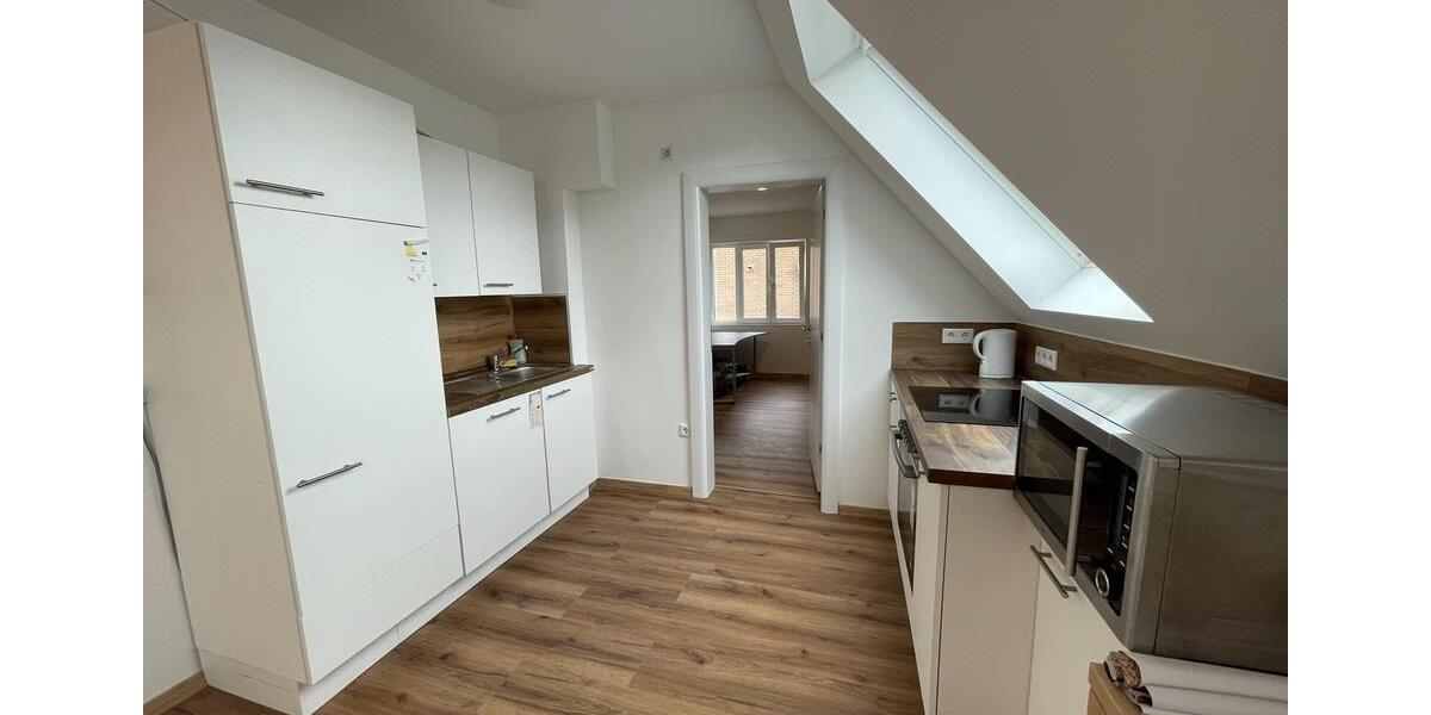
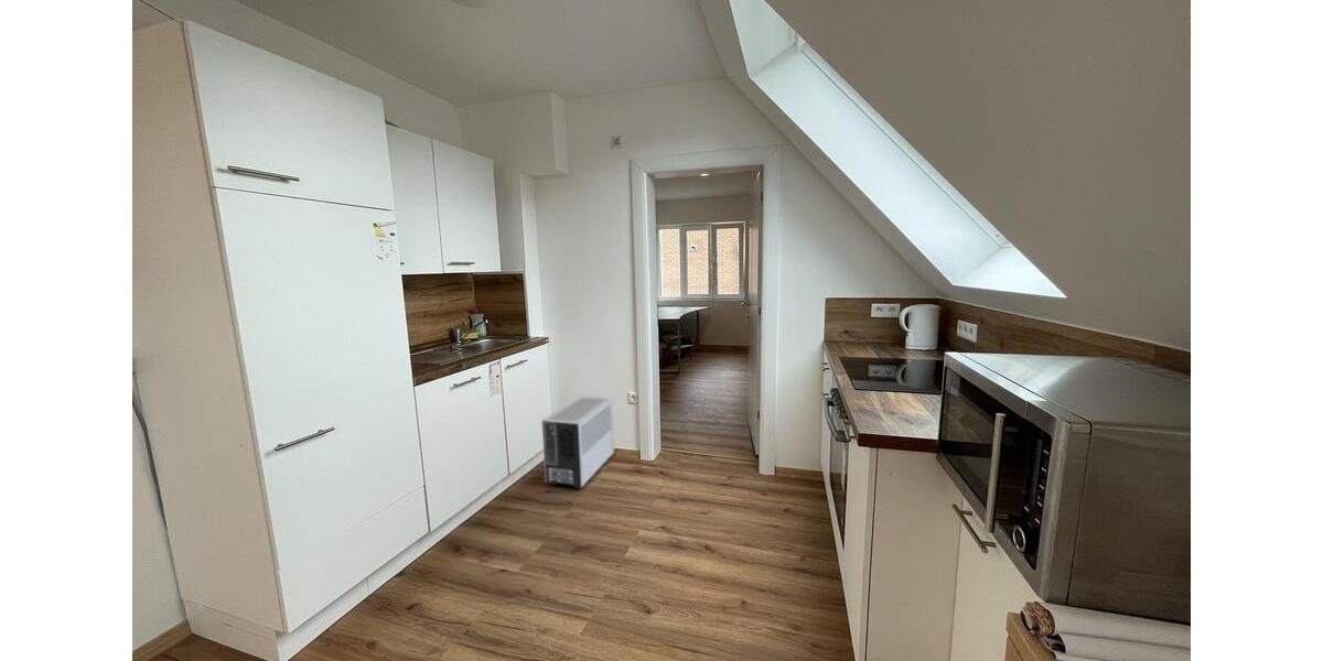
+ air purifier [540,394,615,490]
